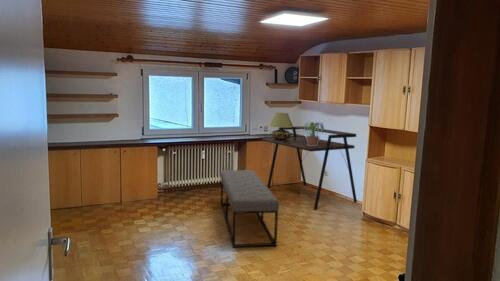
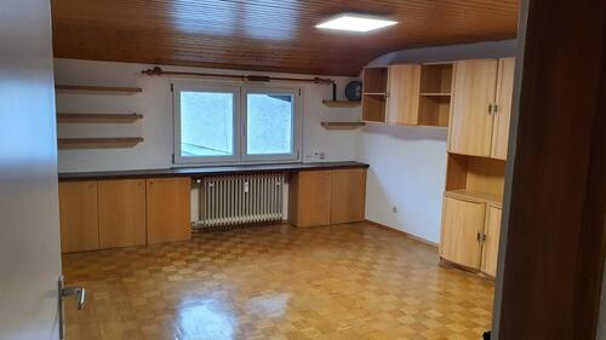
- desk [262,125,358,211]
- bench [219,169,280,249]
- potted plant [302,120,326,146]
- table lamp [269,112,294,140]
